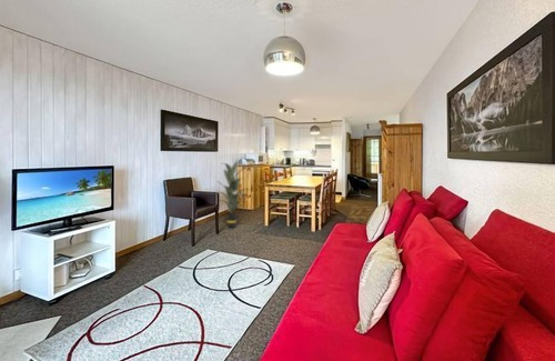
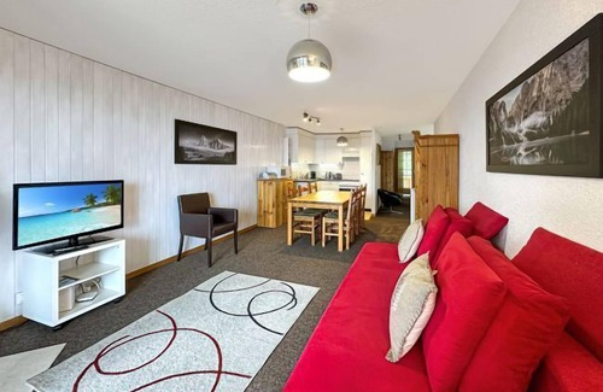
- indoor plant [216,160,253,229]
